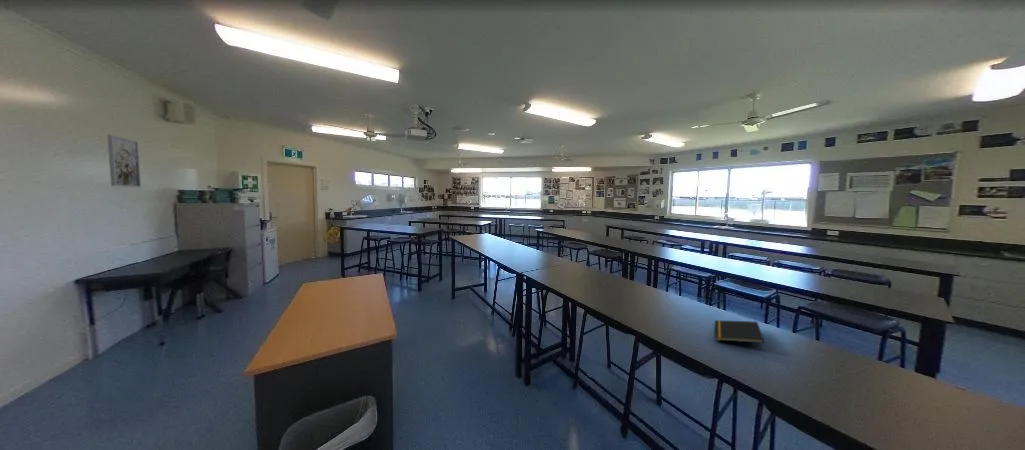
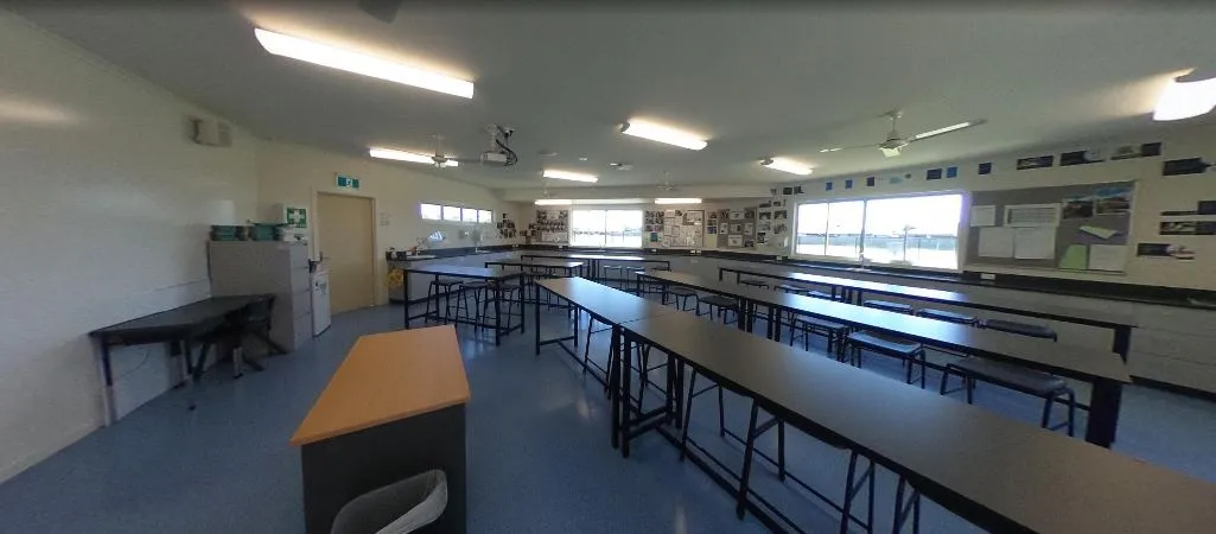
- notepad [714,319,765,344]
- wall art [106,133,142,189]
